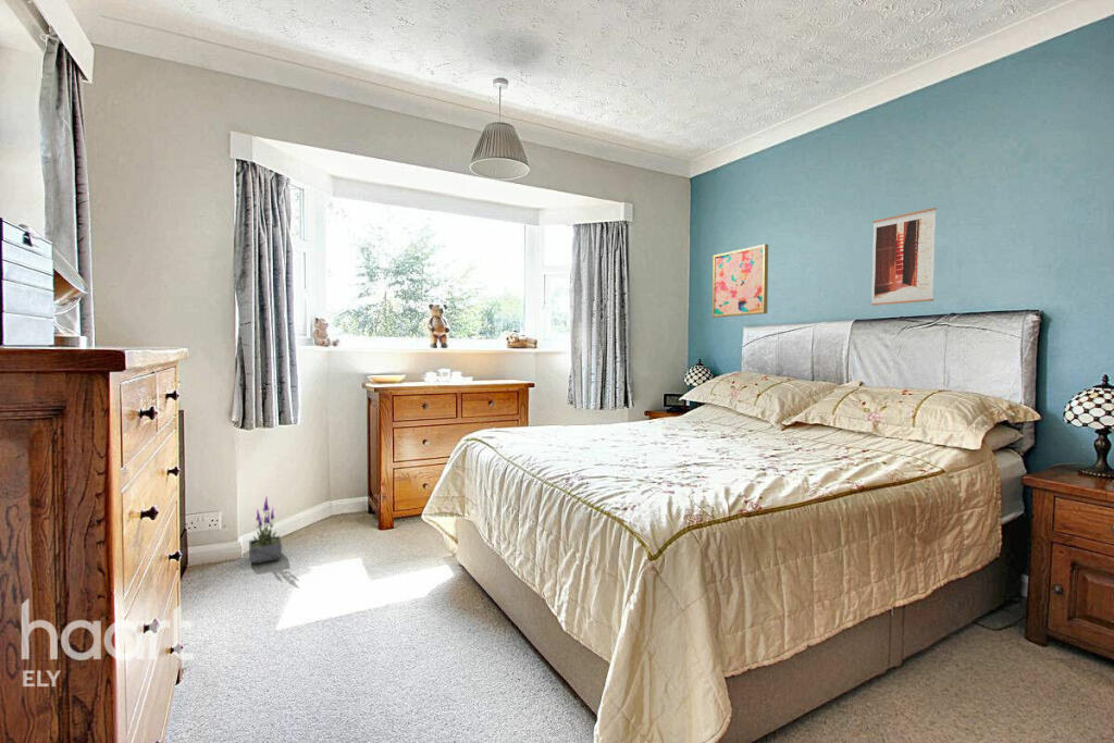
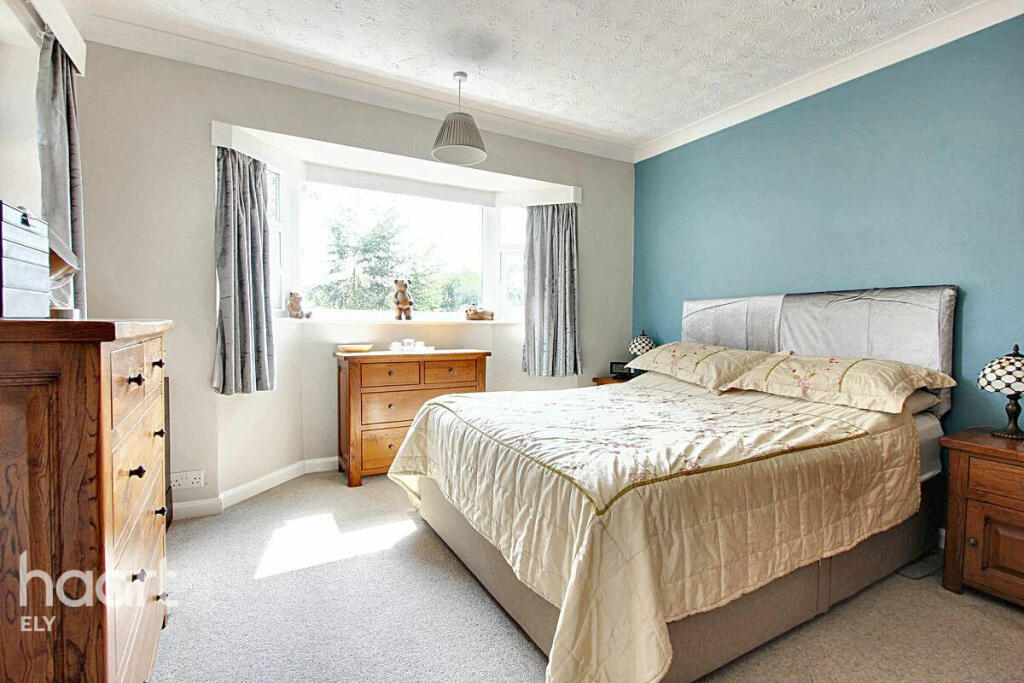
- wall art [870,207,937,307]
- potted plant [248,495,283,565]
- wall art [711,243,769,319]
